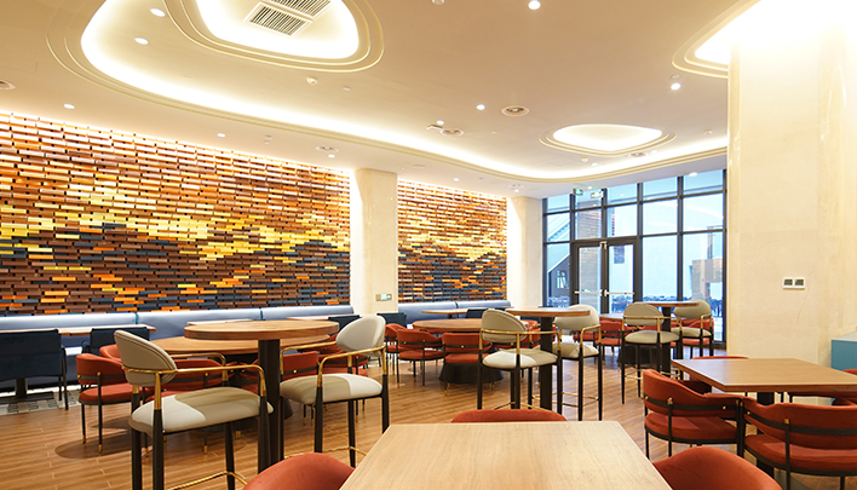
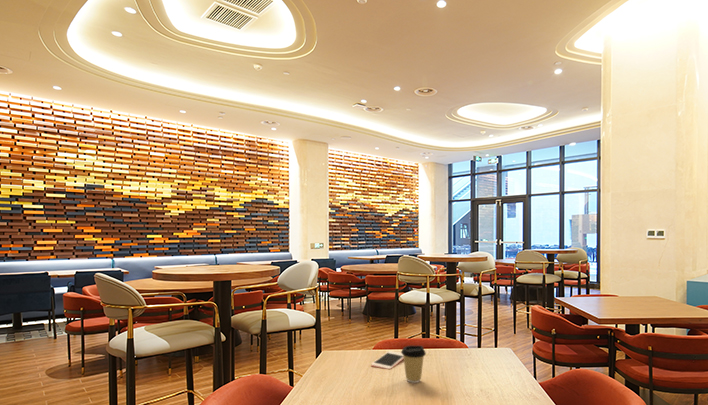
+ coffee cup [400,345,427,384]
+ cell phone [370,350,404,370]
